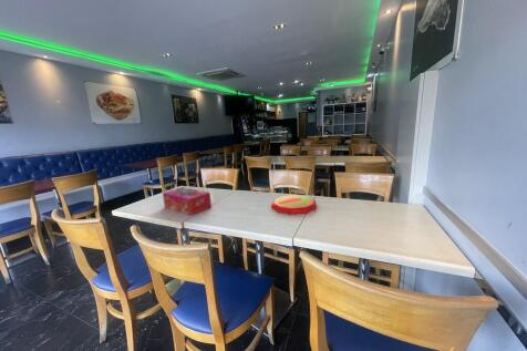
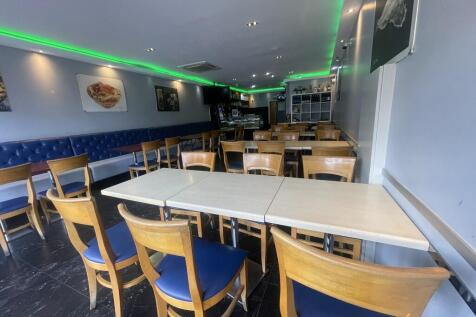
- plate [270,194,318,216]
- tissue box [162,186,213,217]
